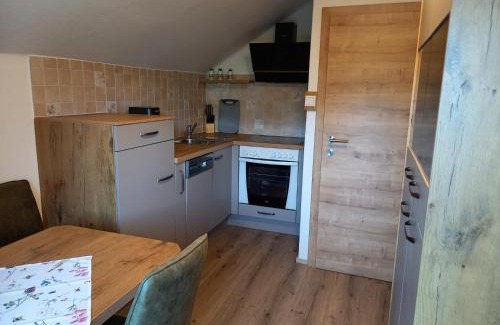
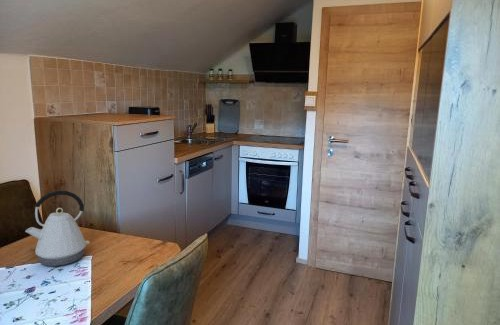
+ kettle [24,190,91,267]
